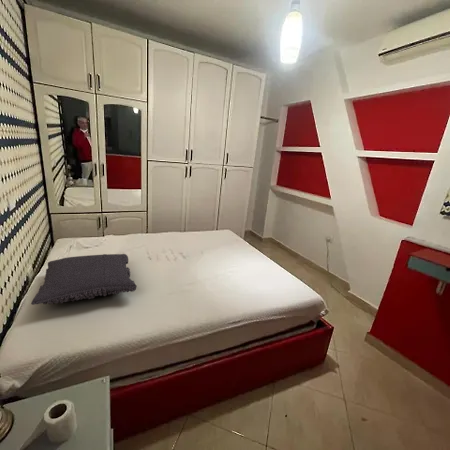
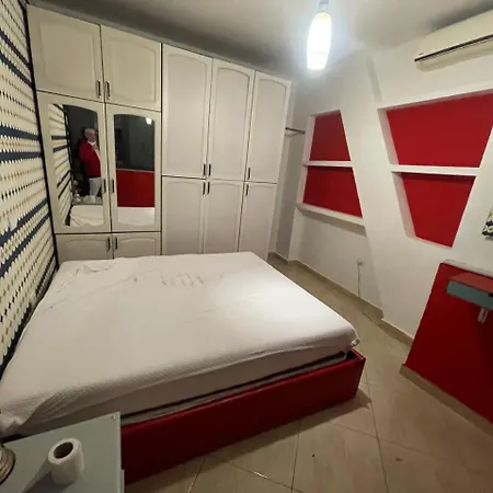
- pillow [30,253,138,306]
